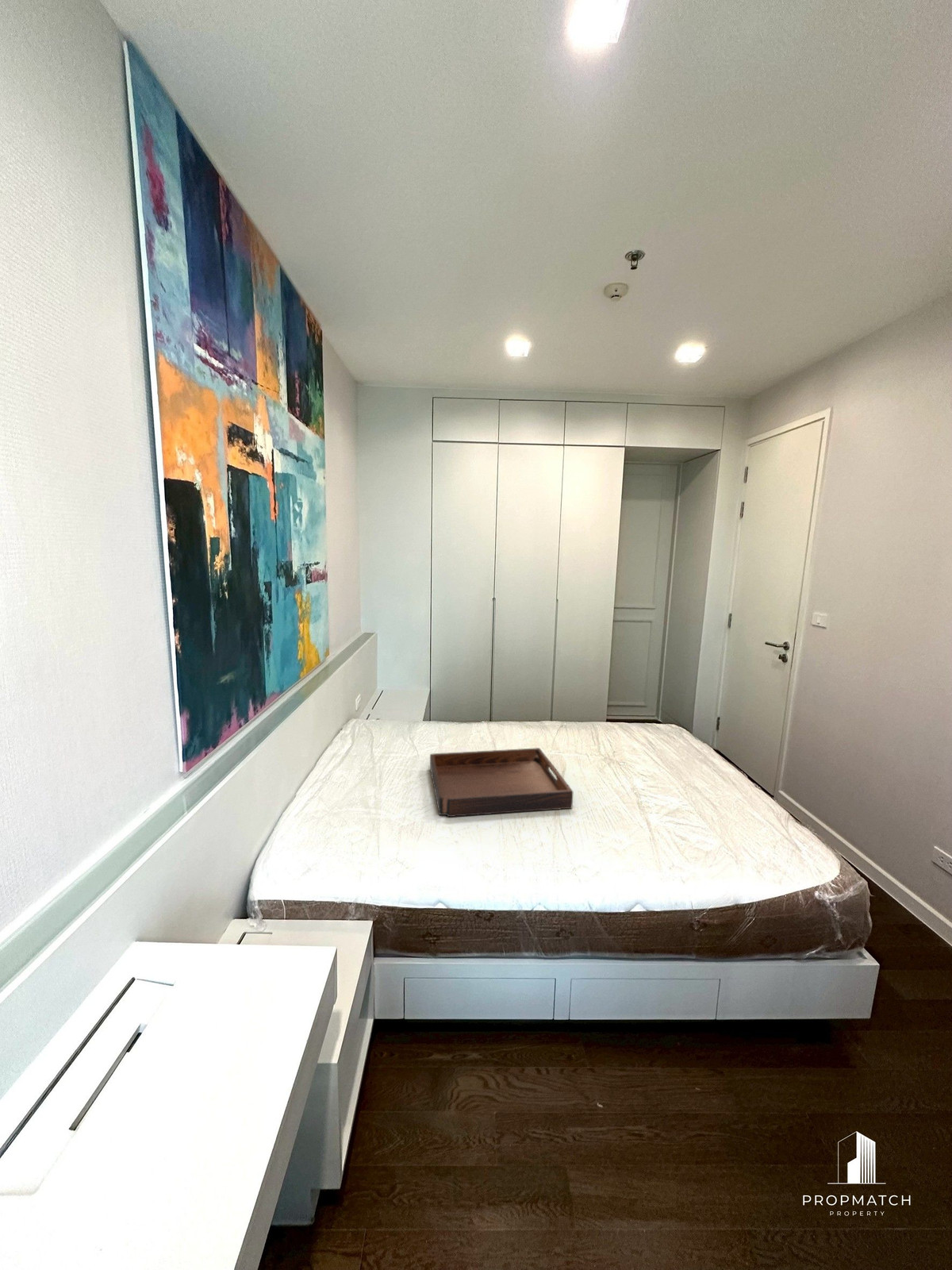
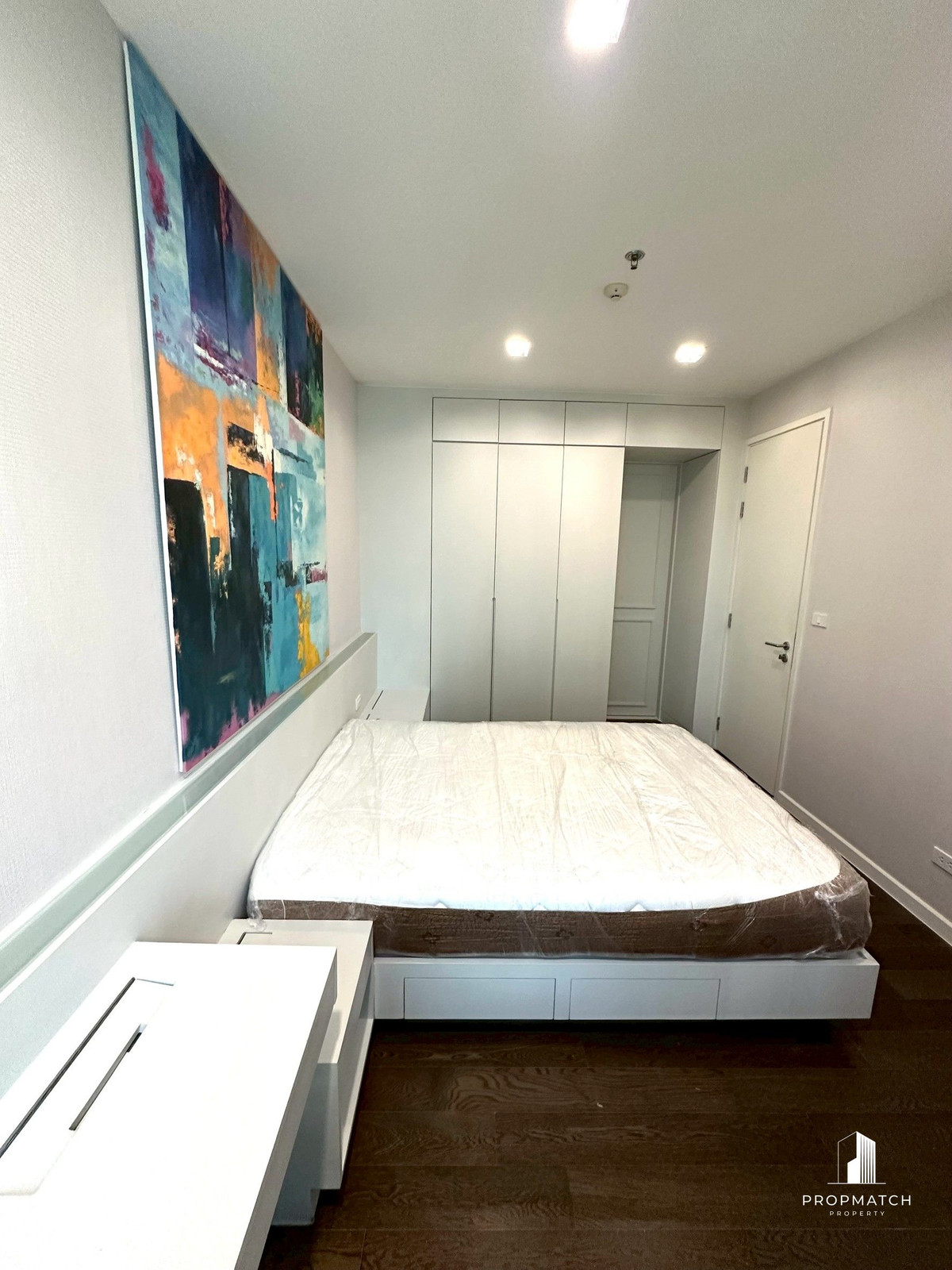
- serving tray [429,747,574,818]
